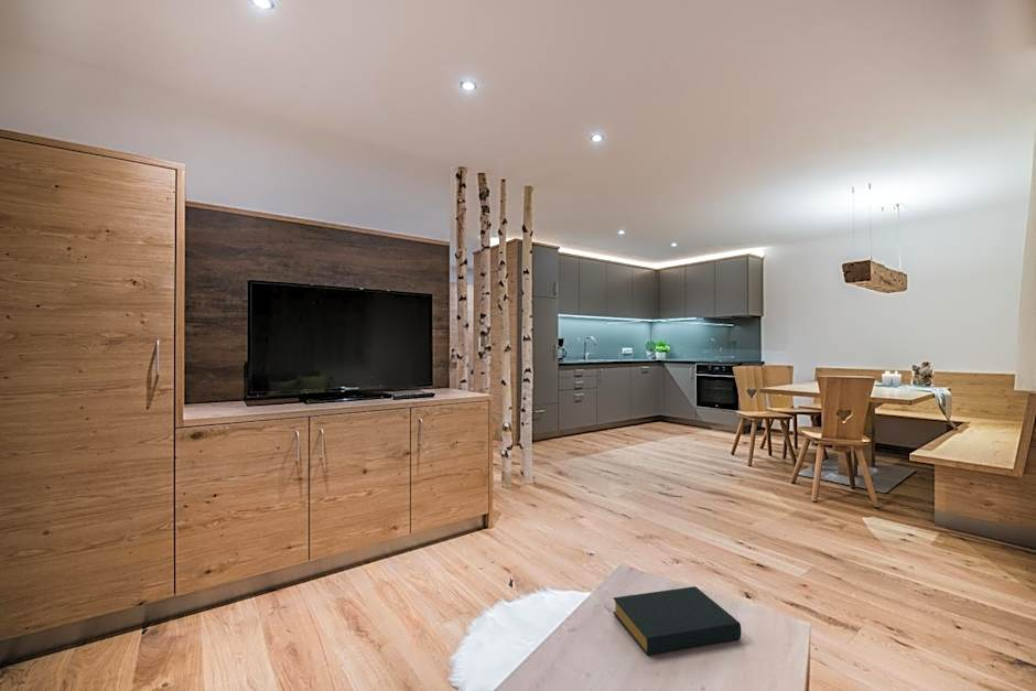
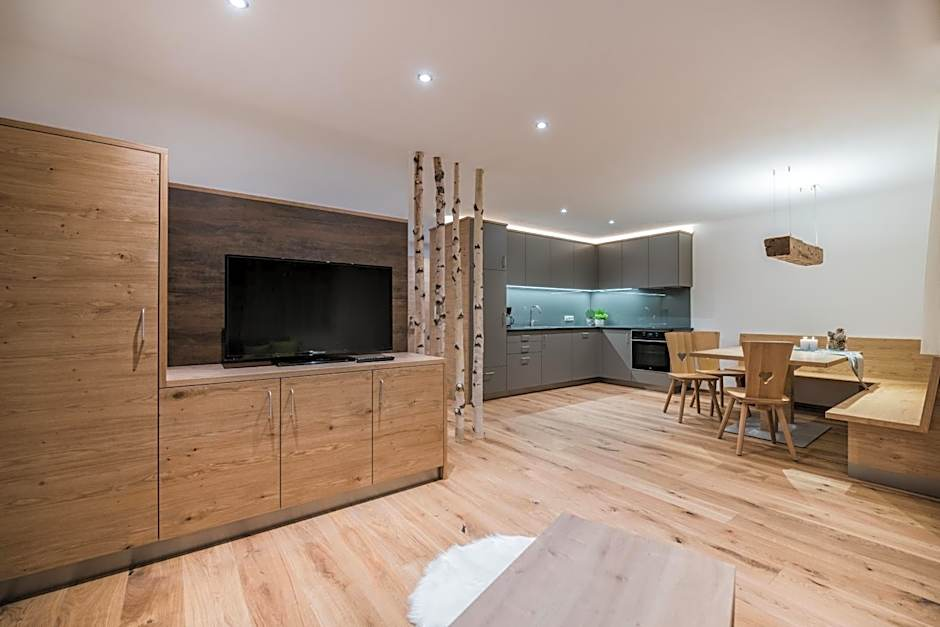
- hardback book [612,585,742,656]
